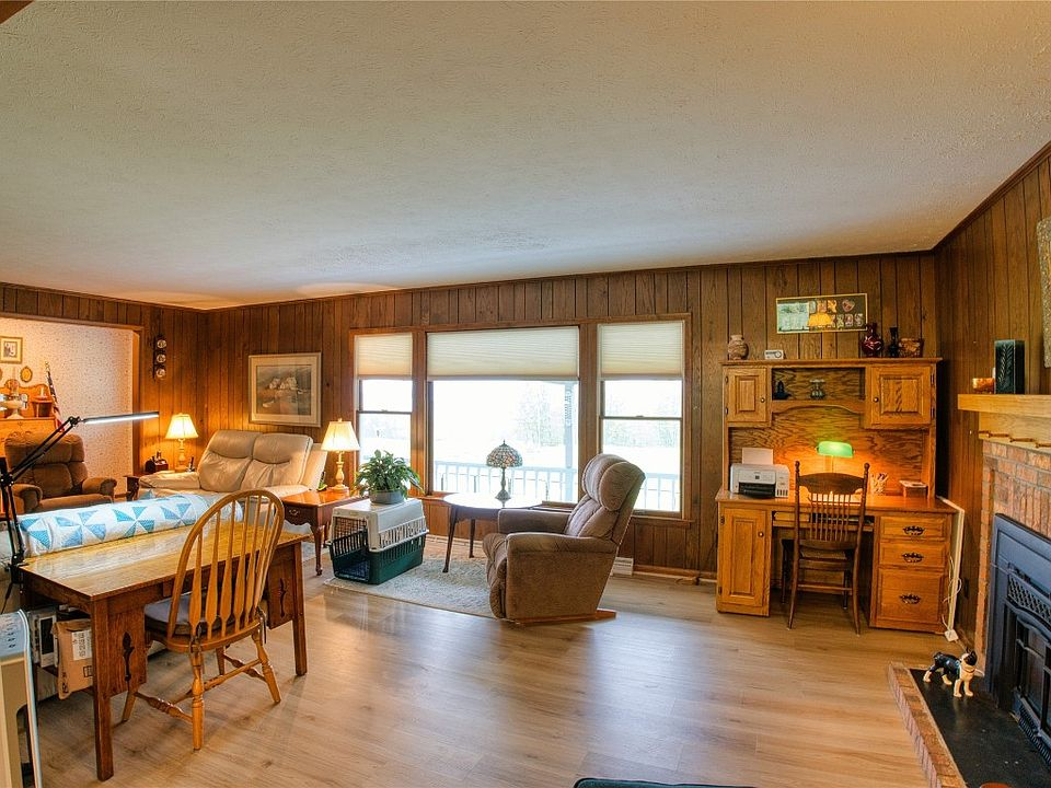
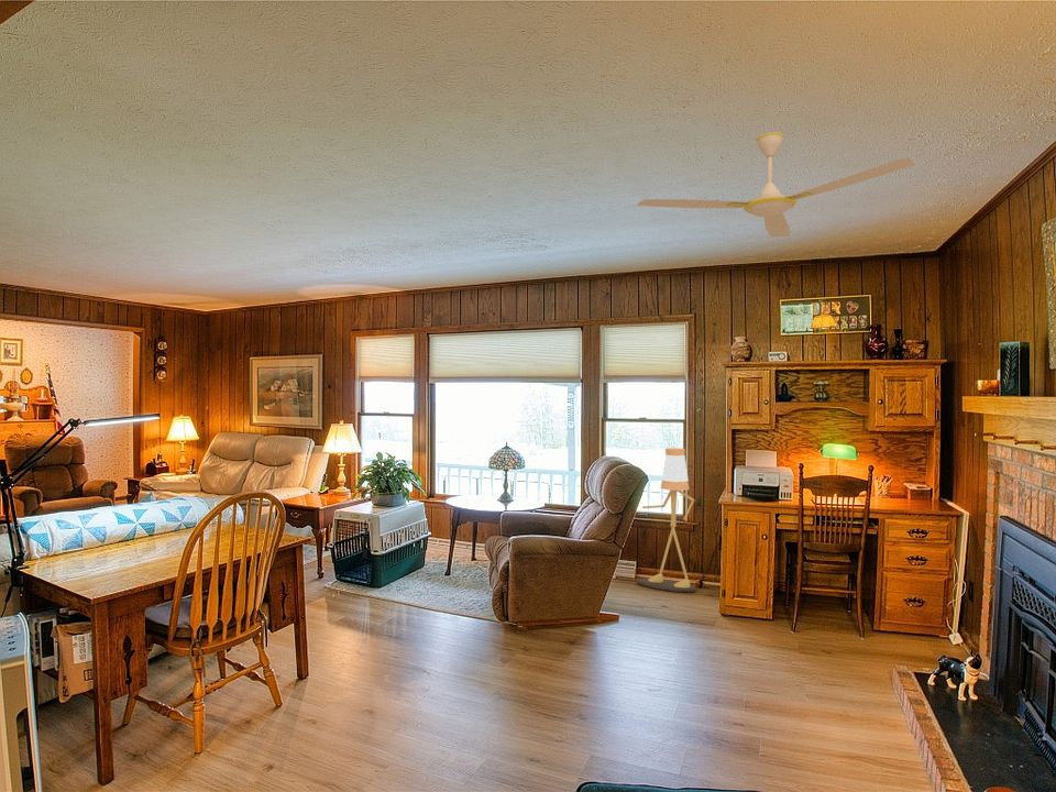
+ floor lamp [637,447,697,593]
+ ceiling fan [636,131,916,238]
